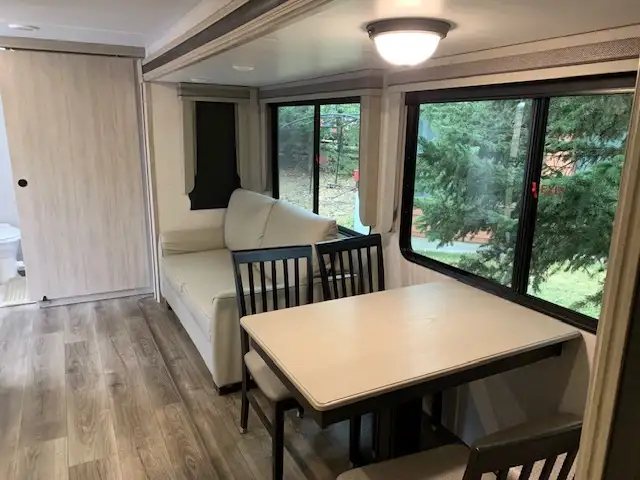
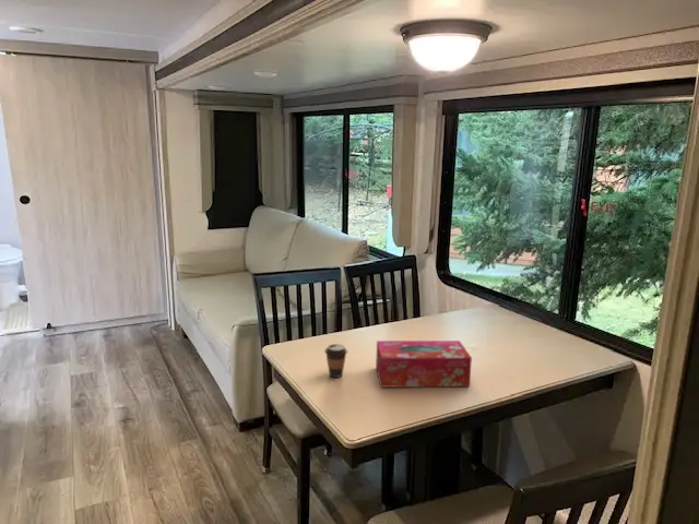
+ coffee cup [323,343,348,379]
+ tissue box [375,340,473,389]
